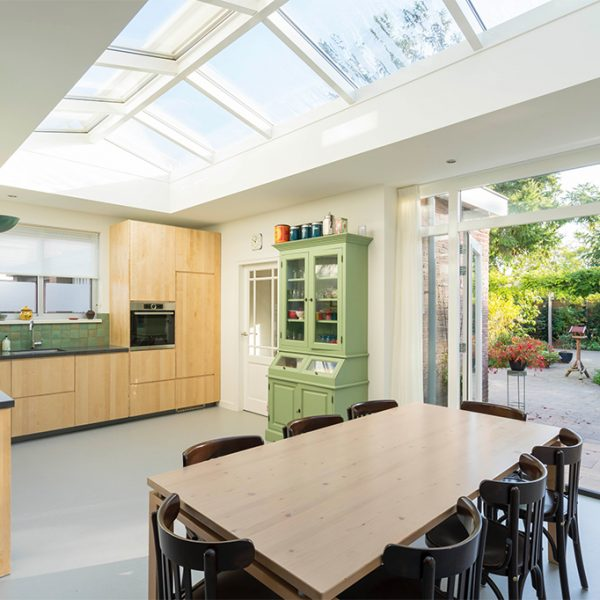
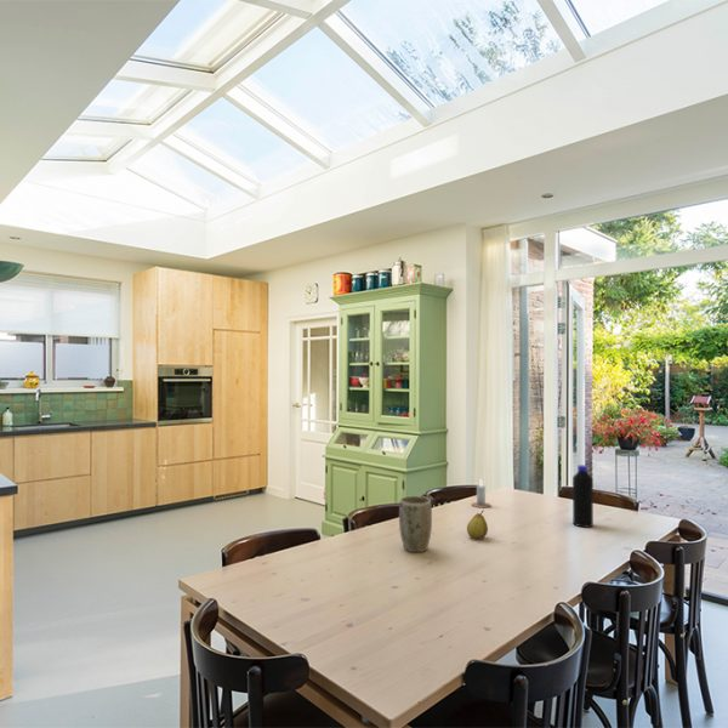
+ fruit [466,510,489,540]
+ bottle [571,463,595,529]
+ plant pot [398,495,433,553]
+ candle [470,477,493,508]
